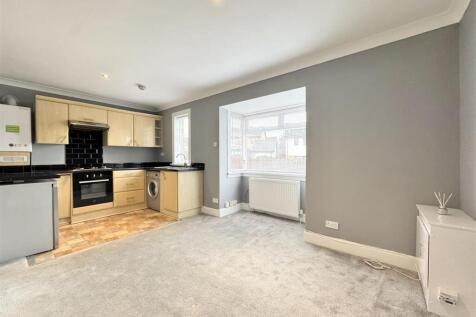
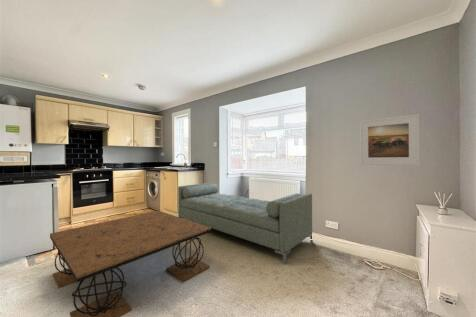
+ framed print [359,113,421,166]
+ sofa [177,181,314,266]
+ coffee table [49,210,212,317]
